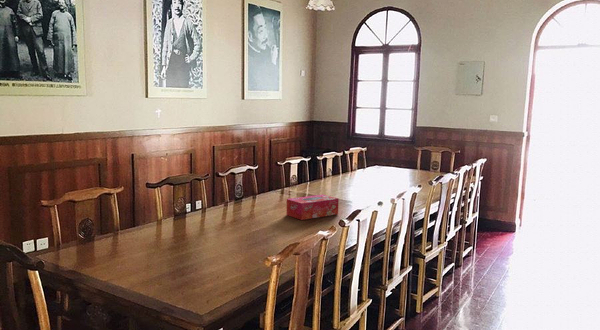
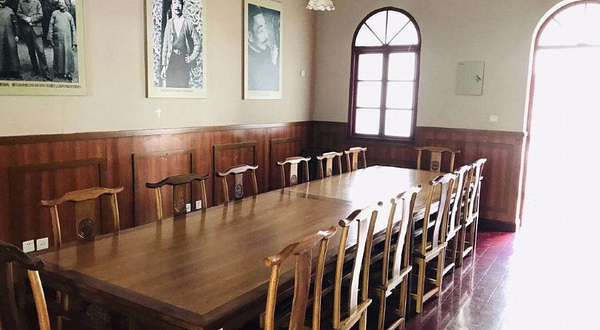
- tissue box [285,194,340,221]
